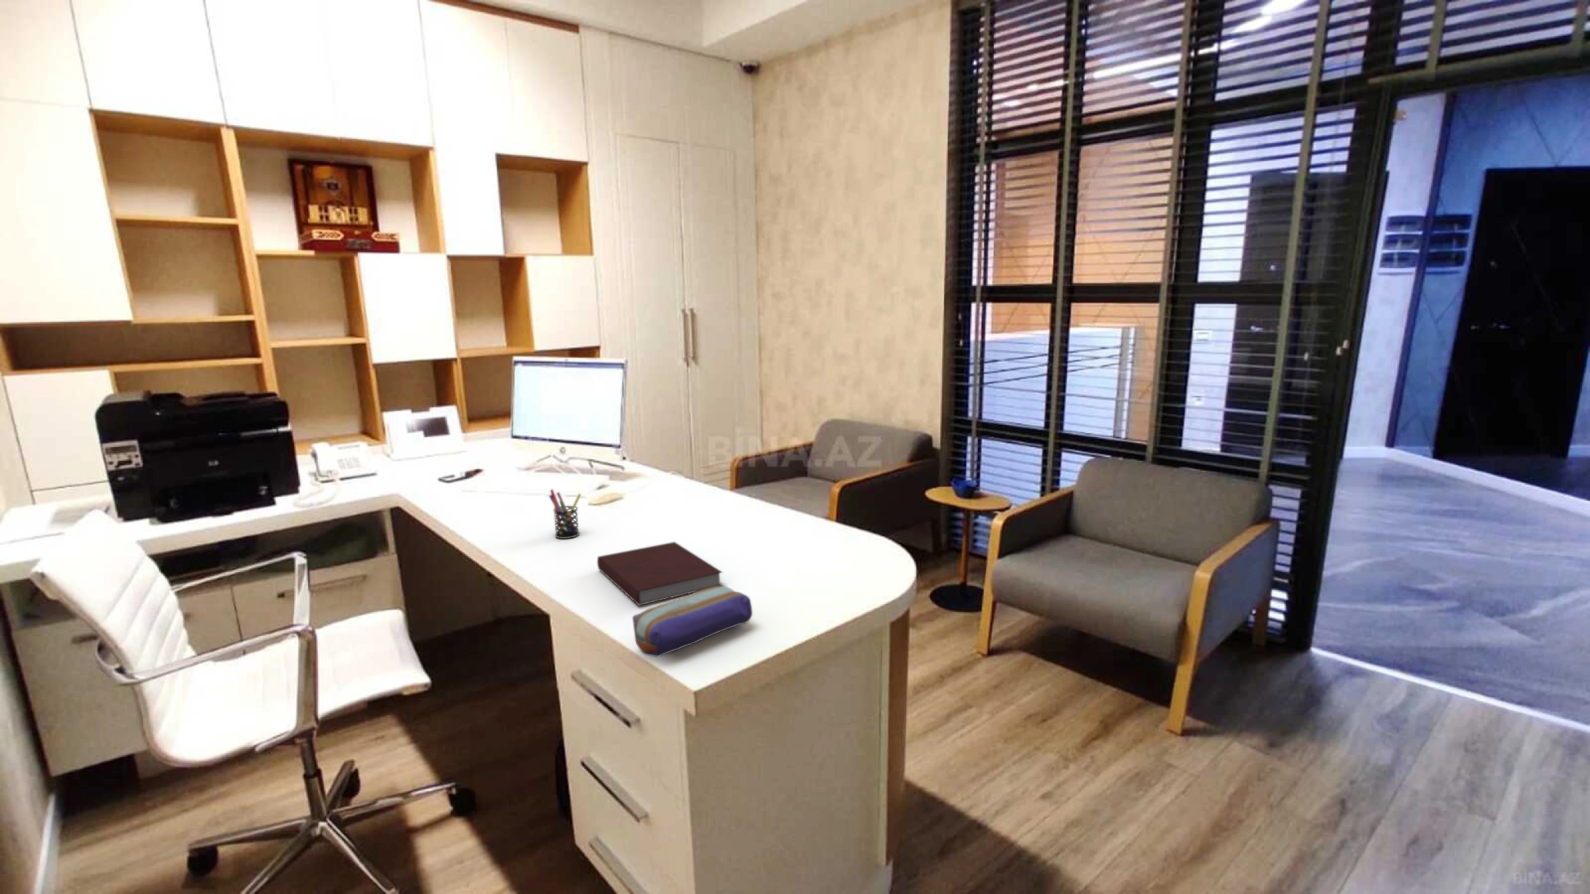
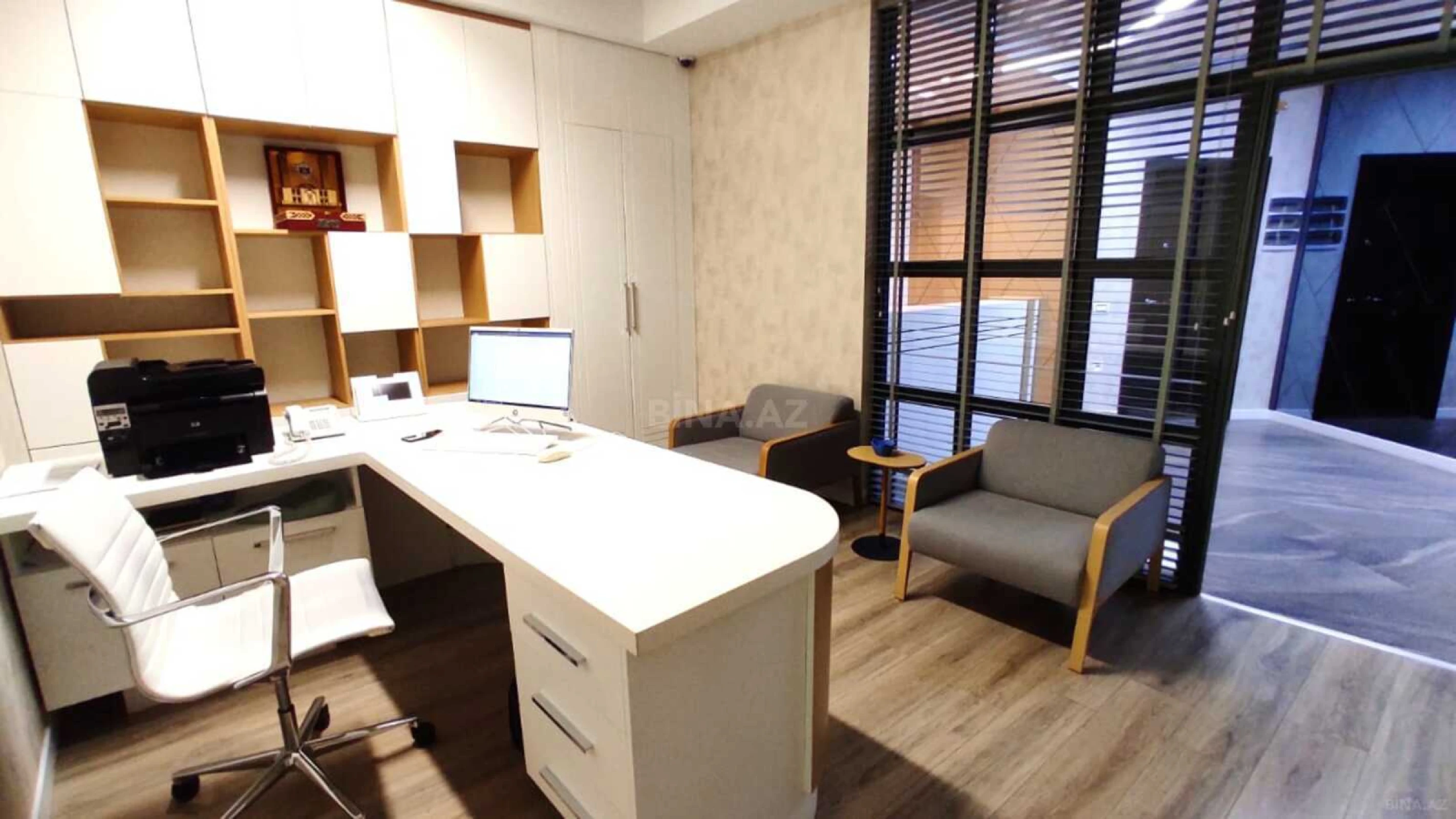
- pen holder [548,489,582,539]
- notebook [596,541,723,606]
- pencil case [632,585,754,657]
